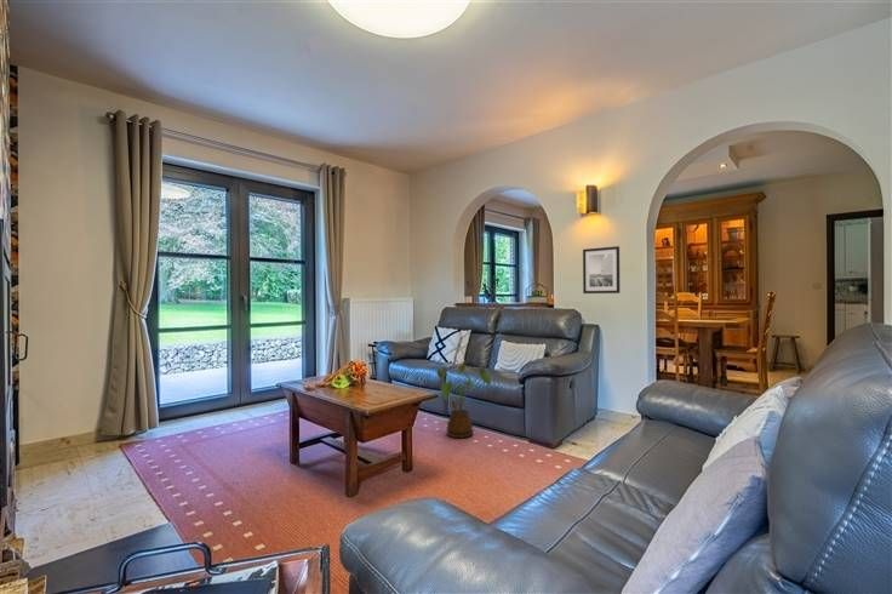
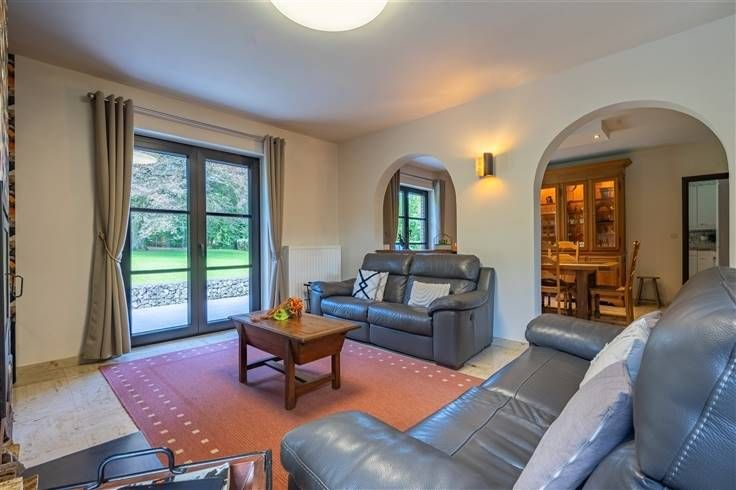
- house plant [435,361,492,439]
- wall art [582,245,621,295]
